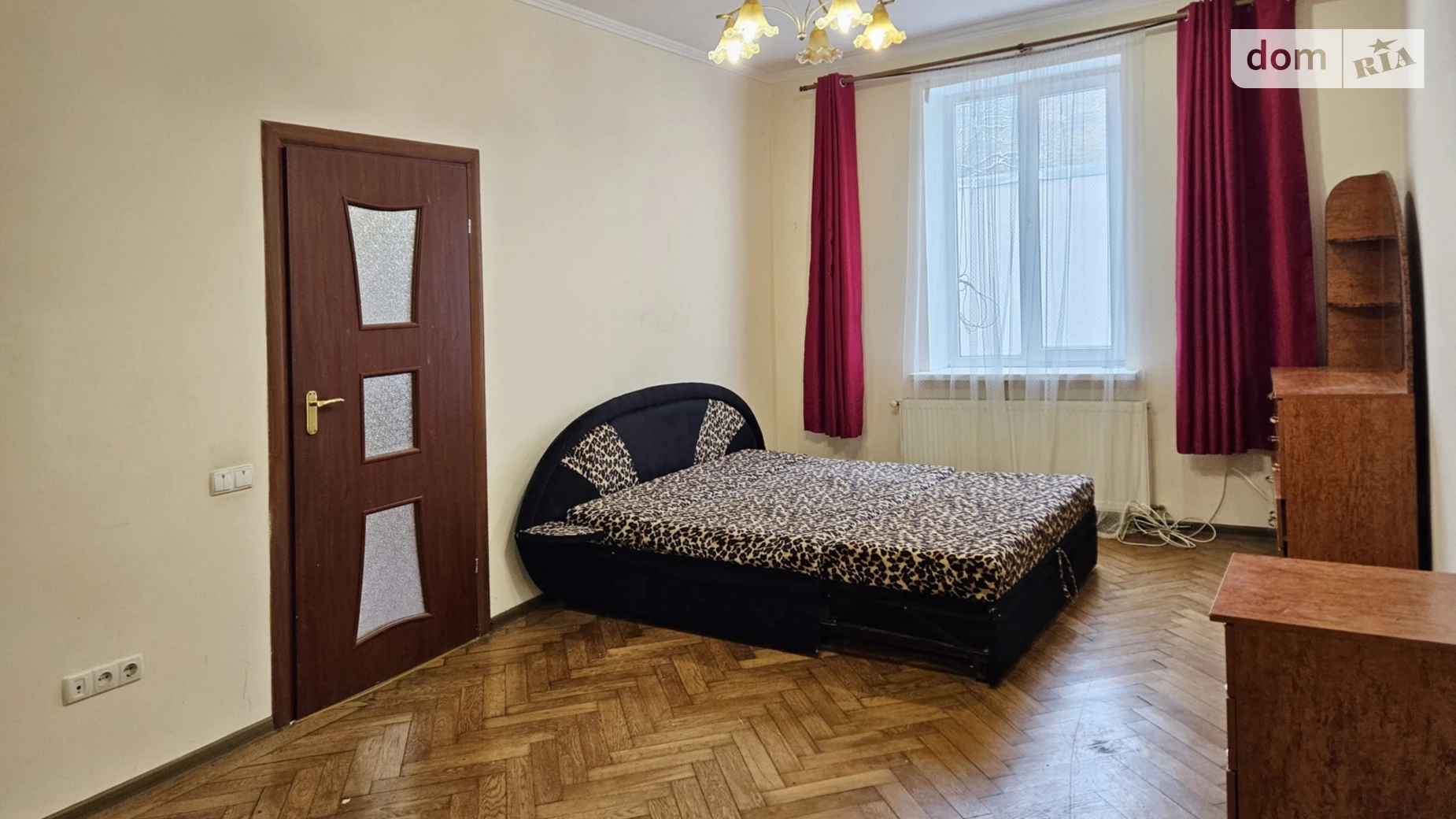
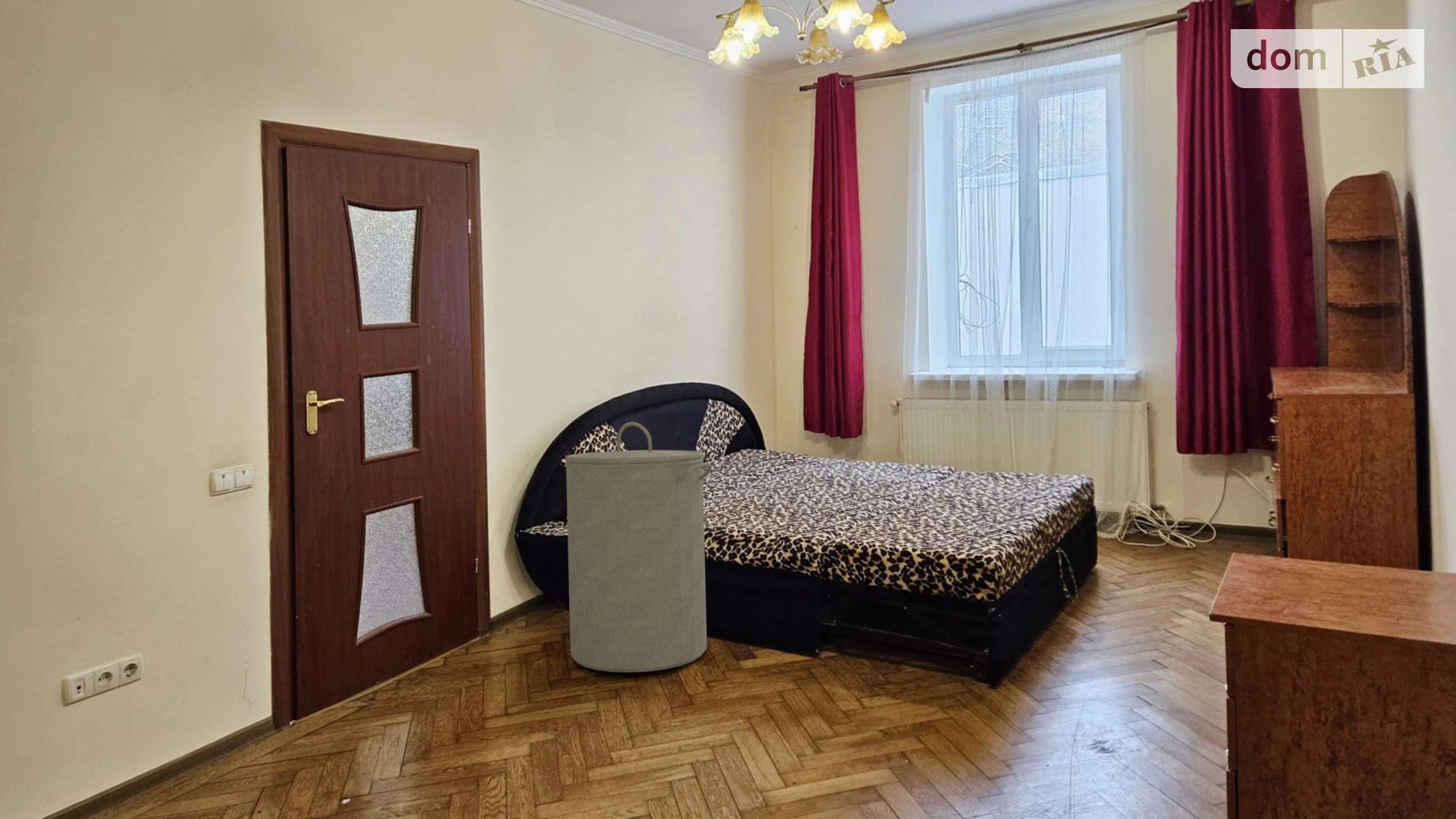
+ laundry hamper [564,421,712,673]
